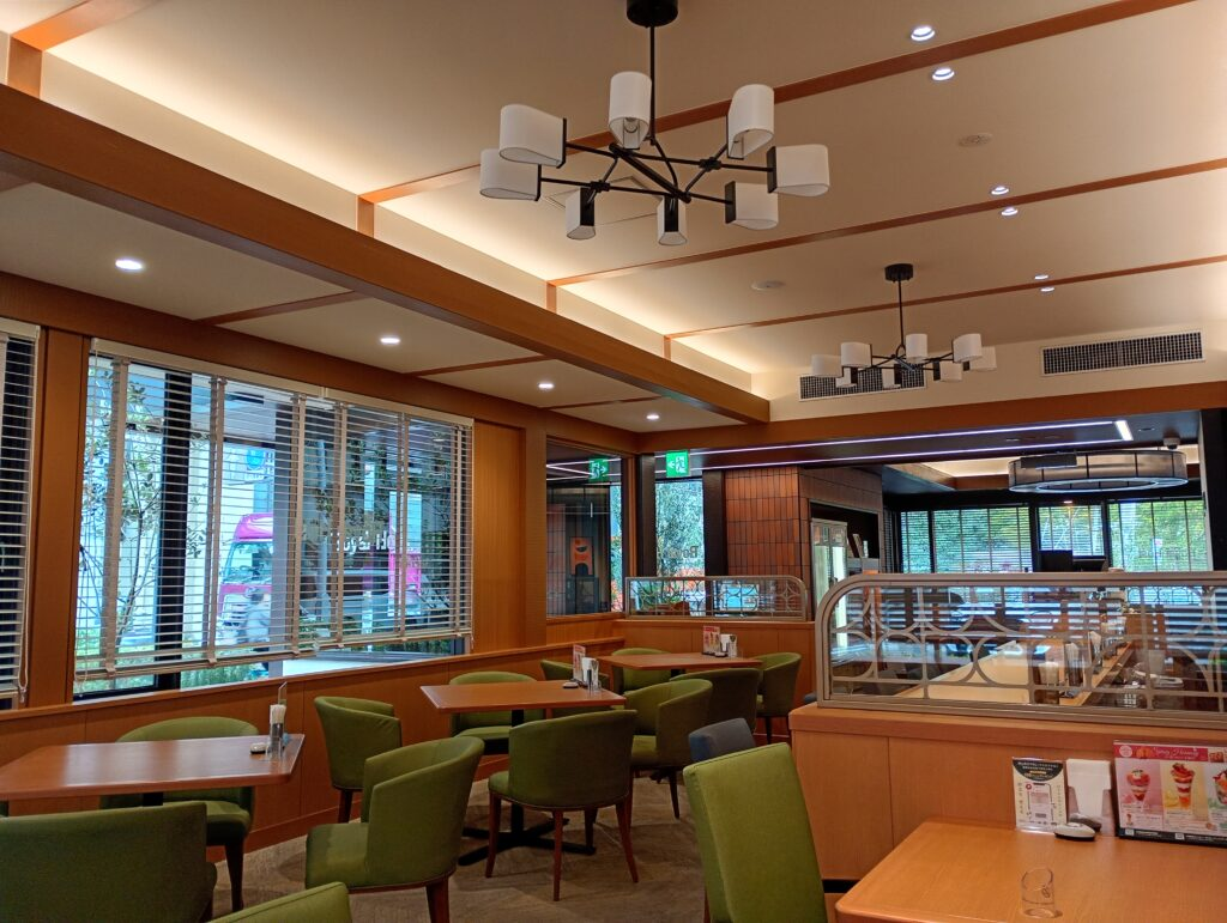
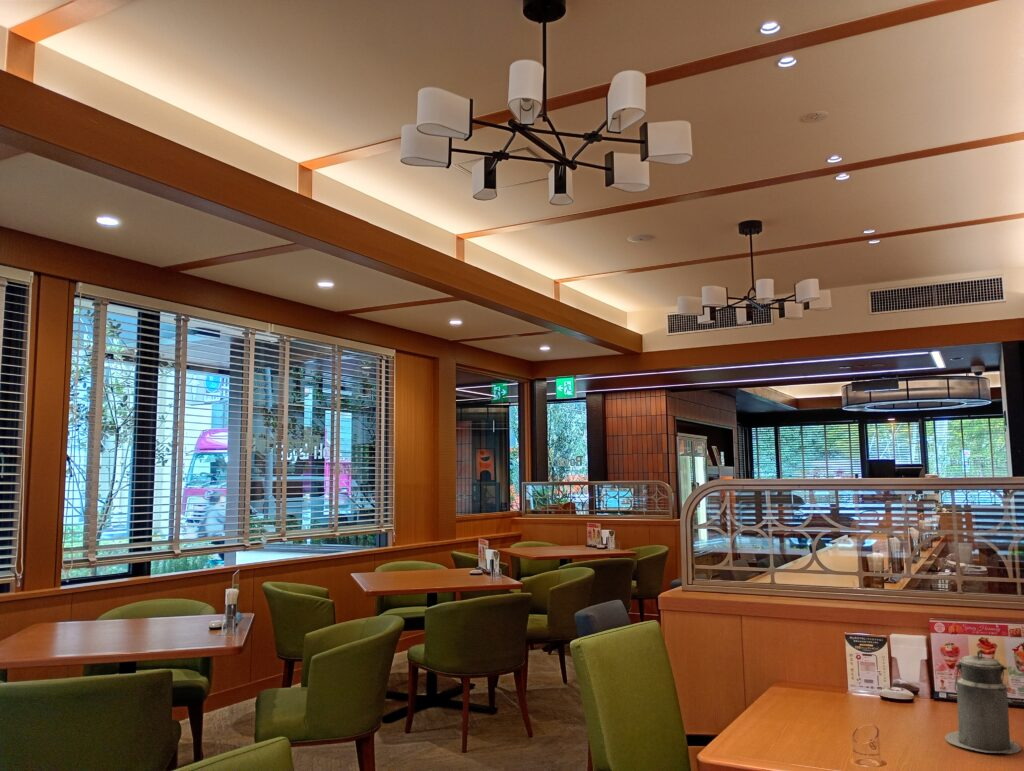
+ canister [944,648,1022,755]
